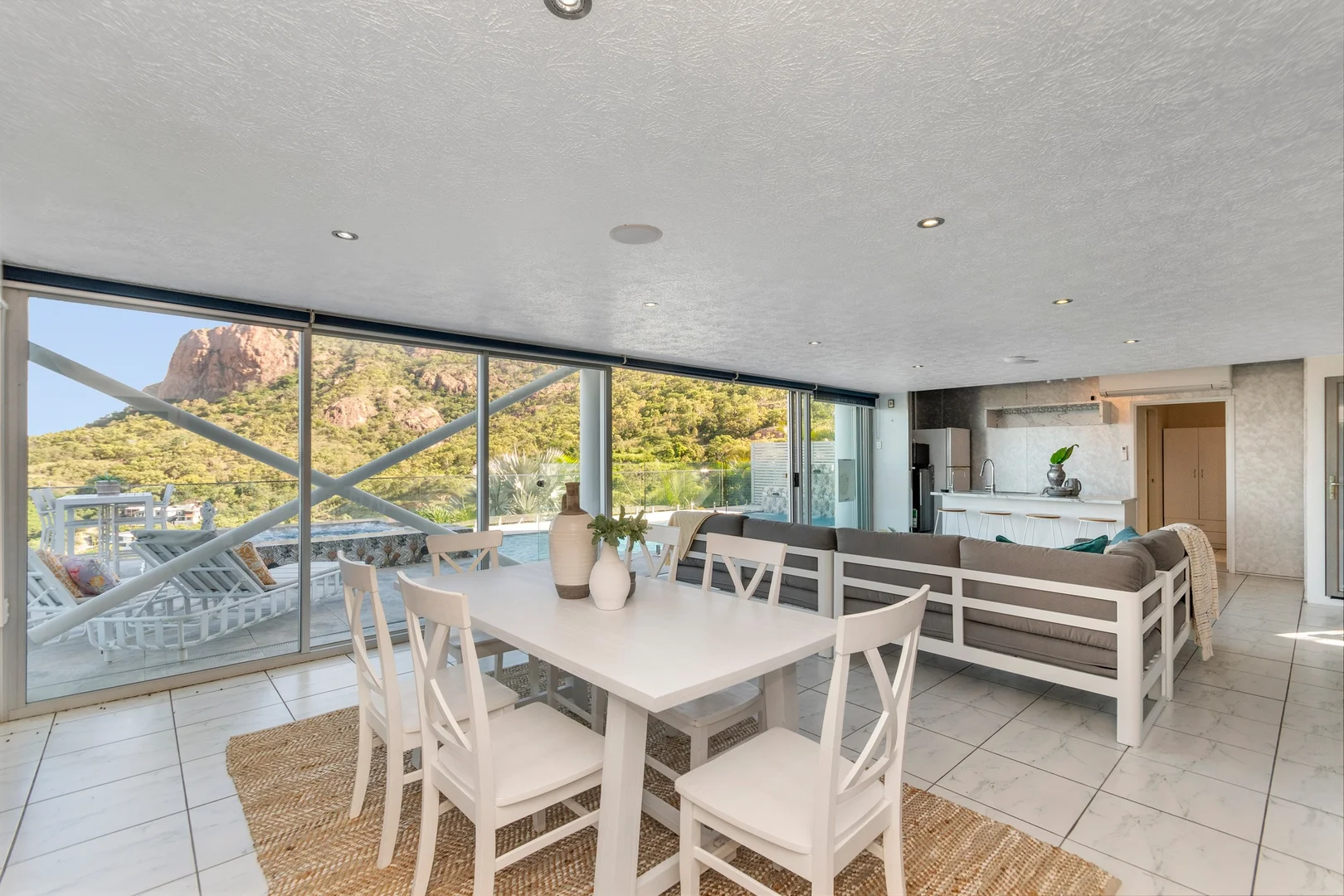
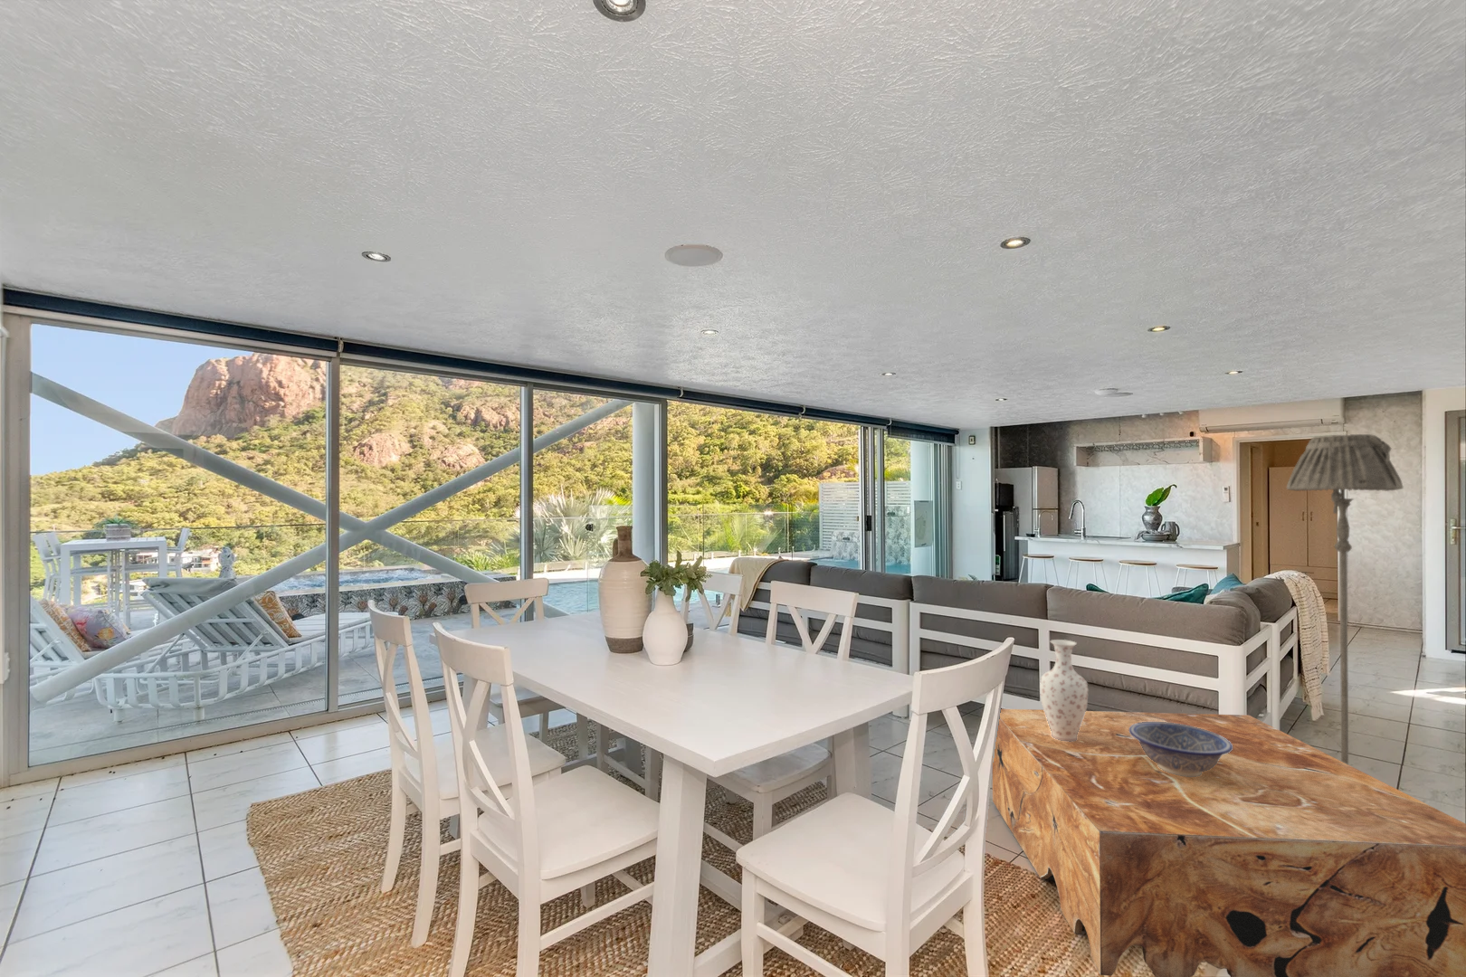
+ vase [1038,639,1090,741]
+ floor lamp [1286,433,1405,765]
+ decorative bowl [1129,722,1233,777]
+ coffee table [992,708,1466,977]
